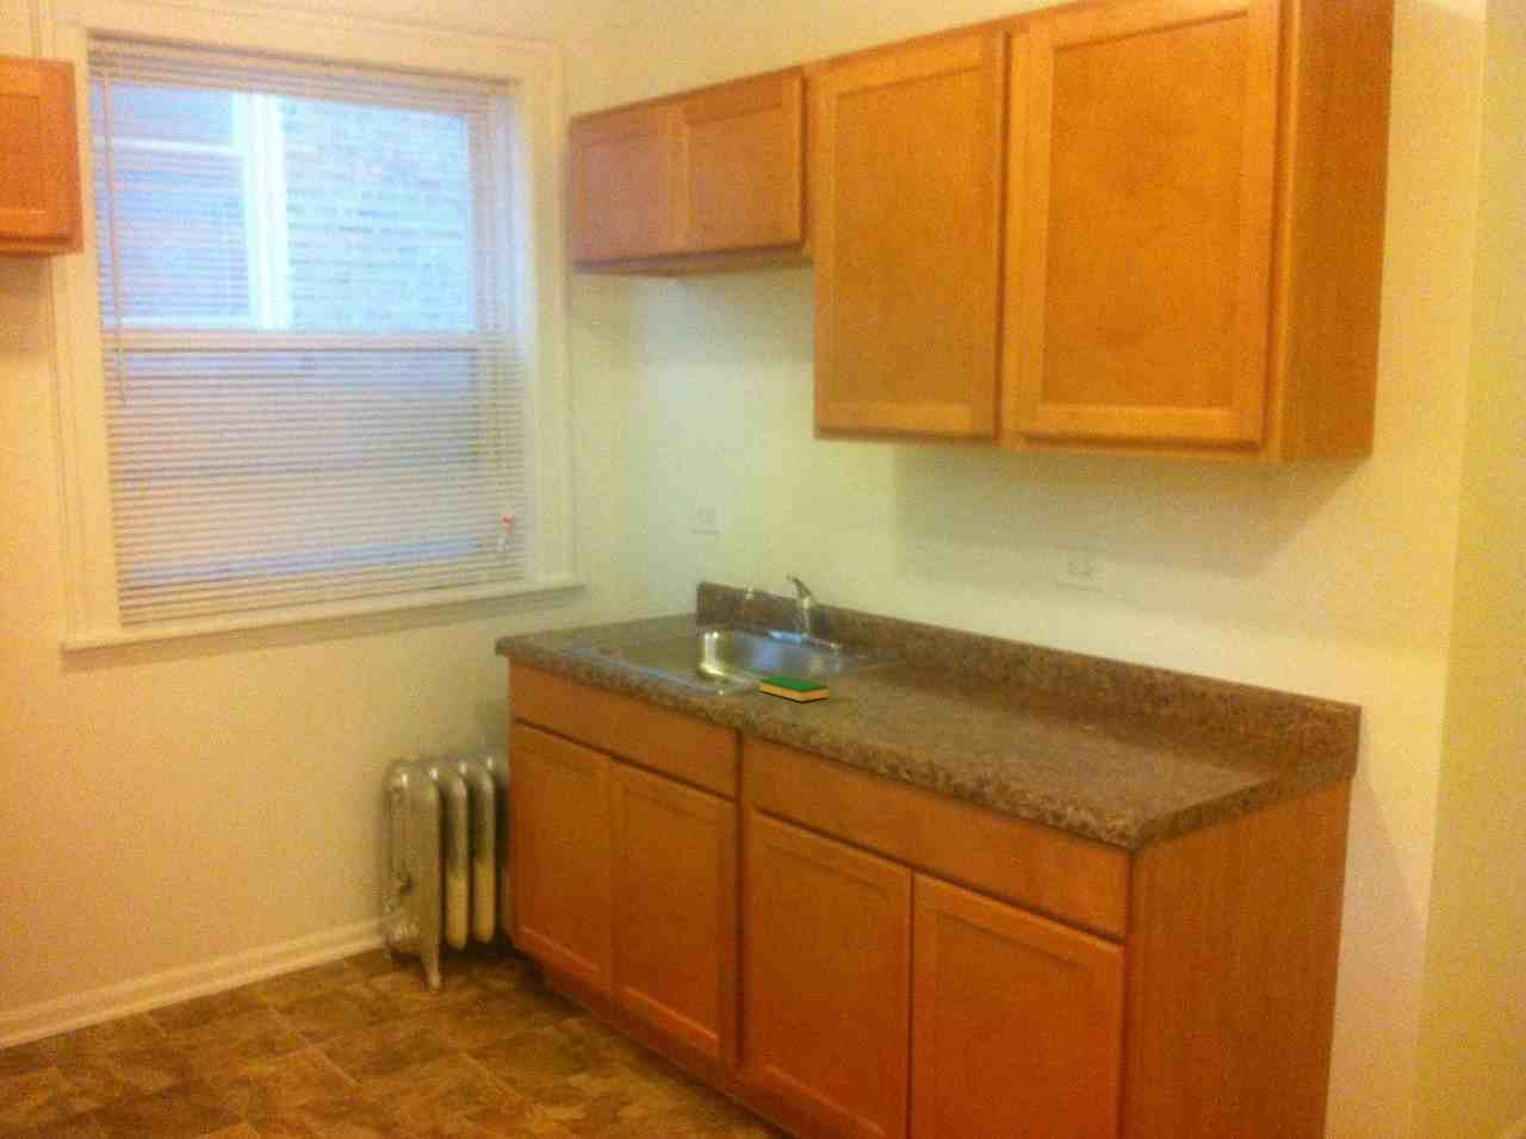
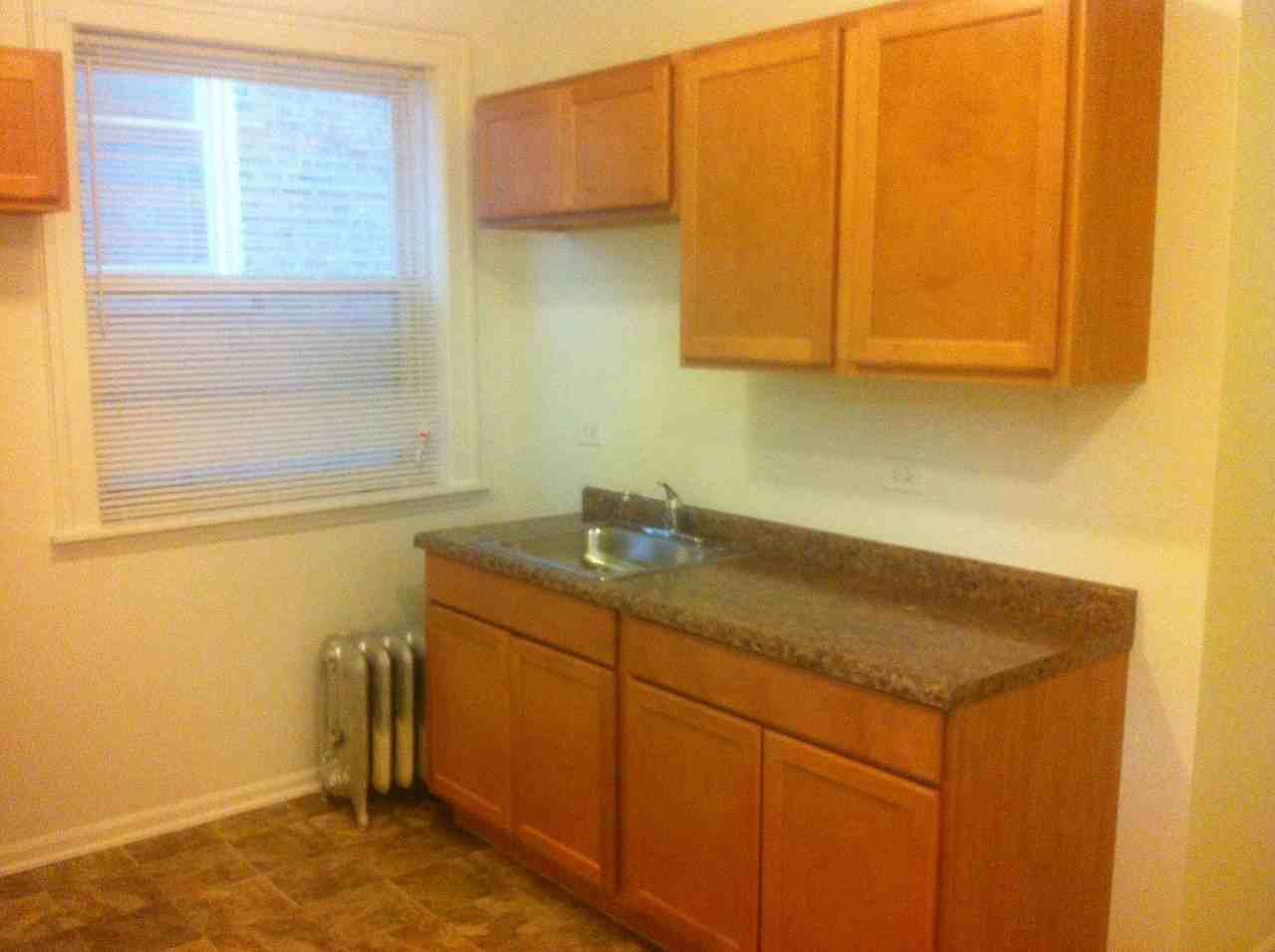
- dish sponge [759,675,828,704]
